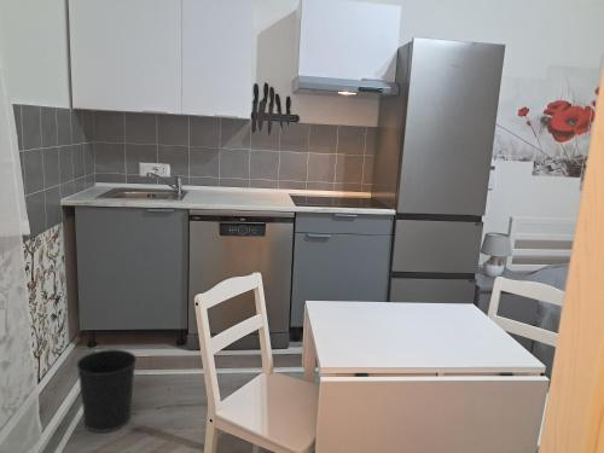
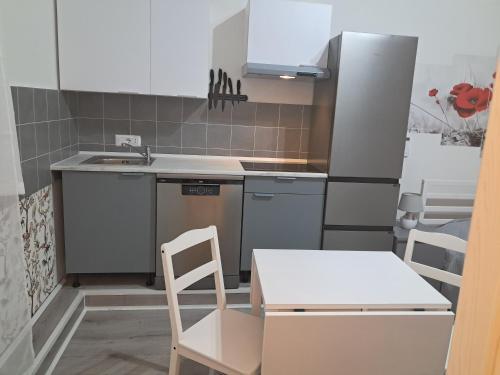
- wastebasket [75,348,138,434]
